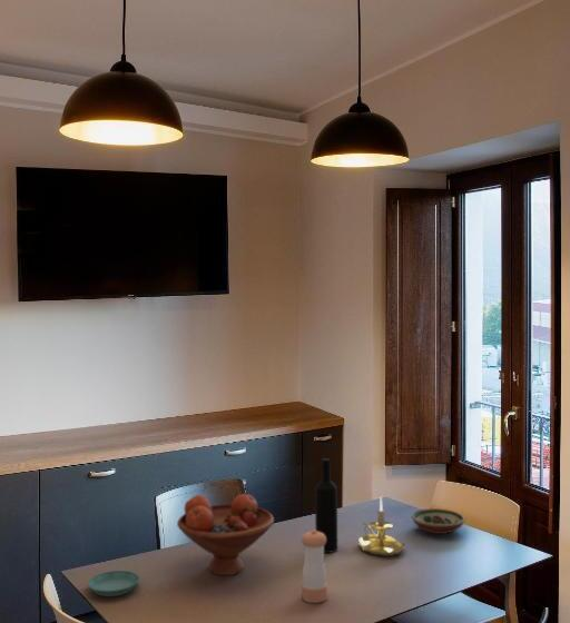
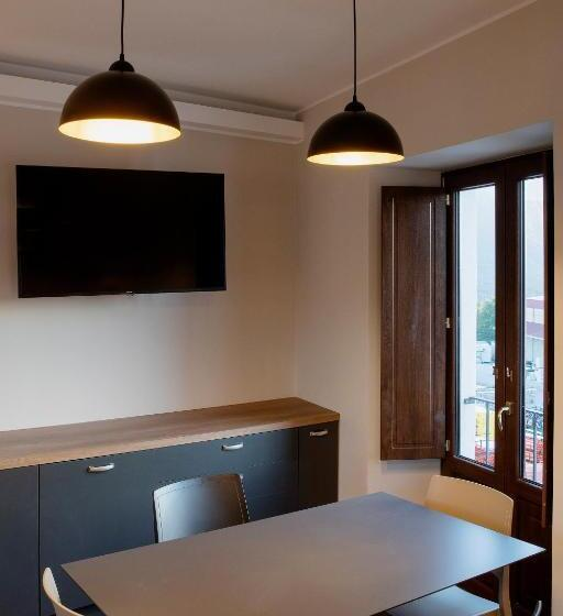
- decorative bowl [410,507,466,535]
- candle holder [357,496,405,557]
- saucer [87,570,140,597]
- wine bottle [314,457,338,554]
- fruit bowl [176,493,275,576]
- pepper shaker [301,528,328,604]
